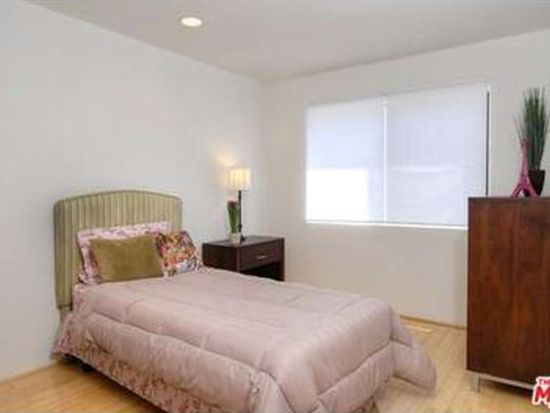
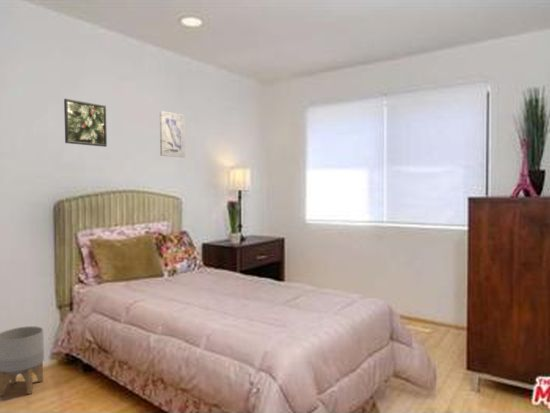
+ wall art [159,110,186,158]
+ planter [0,325,45,397]
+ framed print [63,98,108,148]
